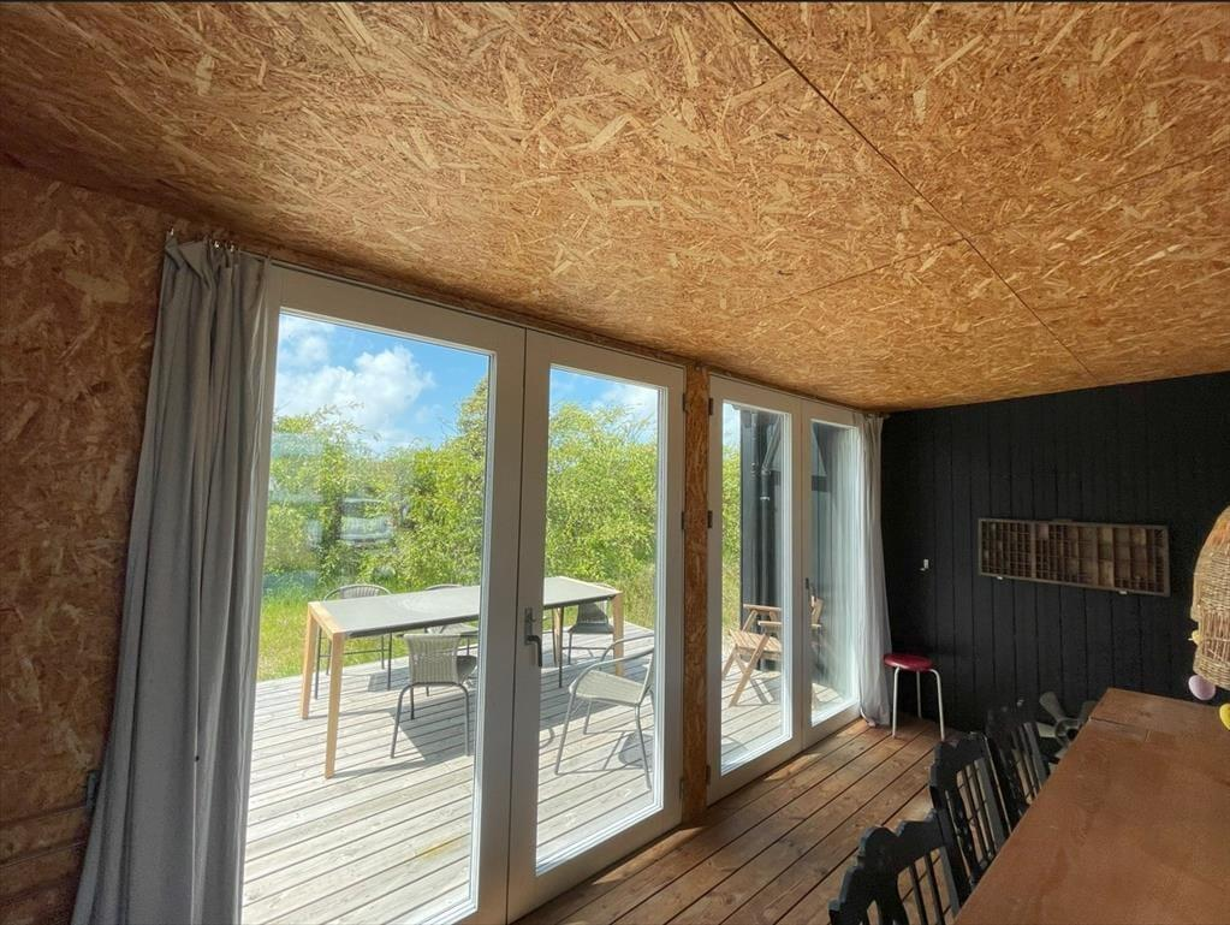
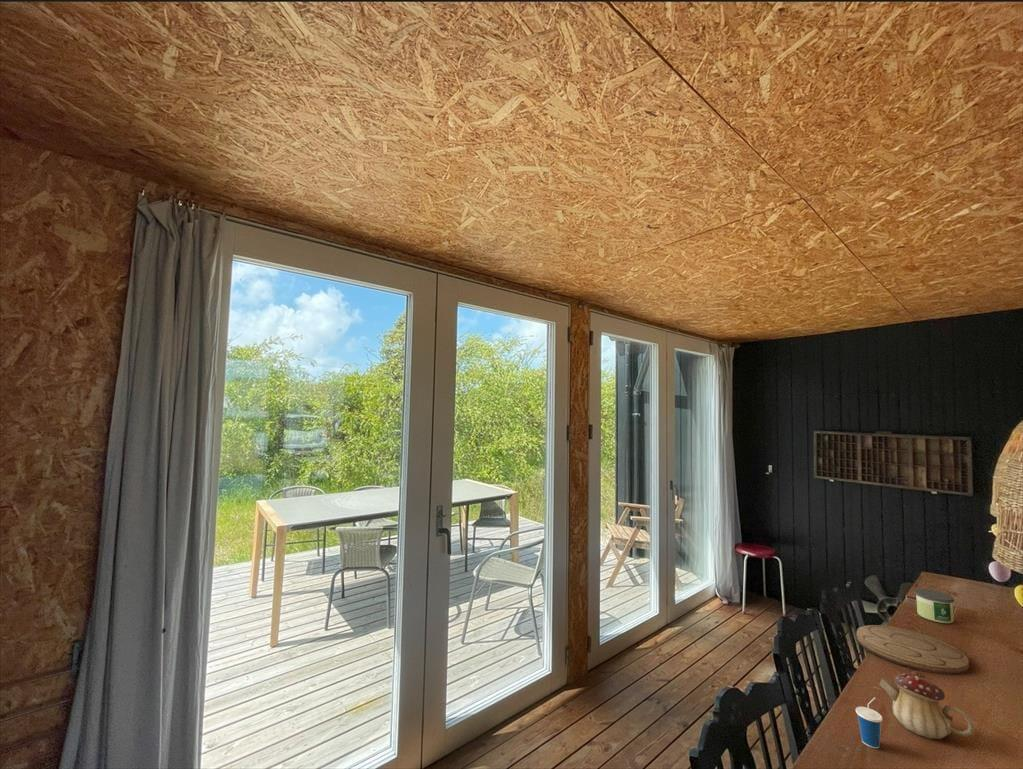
+ cutting board [856,624,970,675]
+ cup [855,697,884,749]
+ teapot [878,670,976,740]
+ candle [913,588,955,624]
